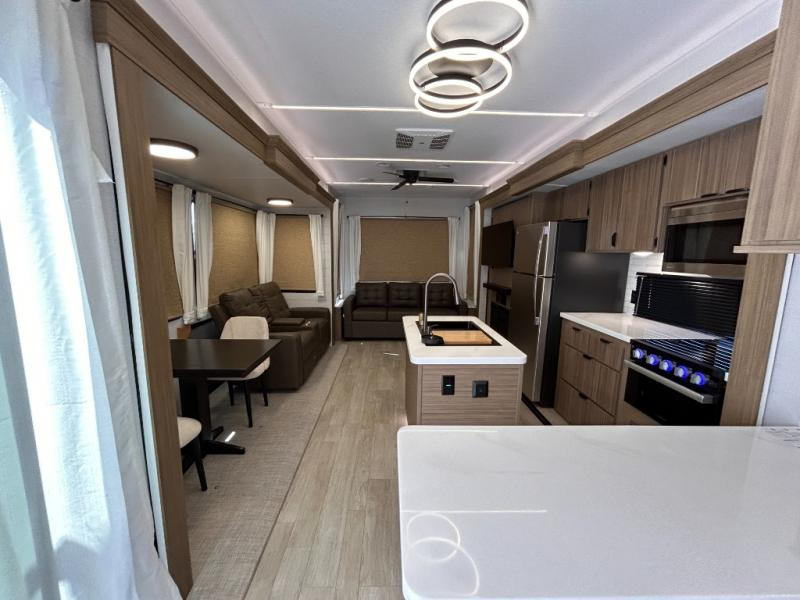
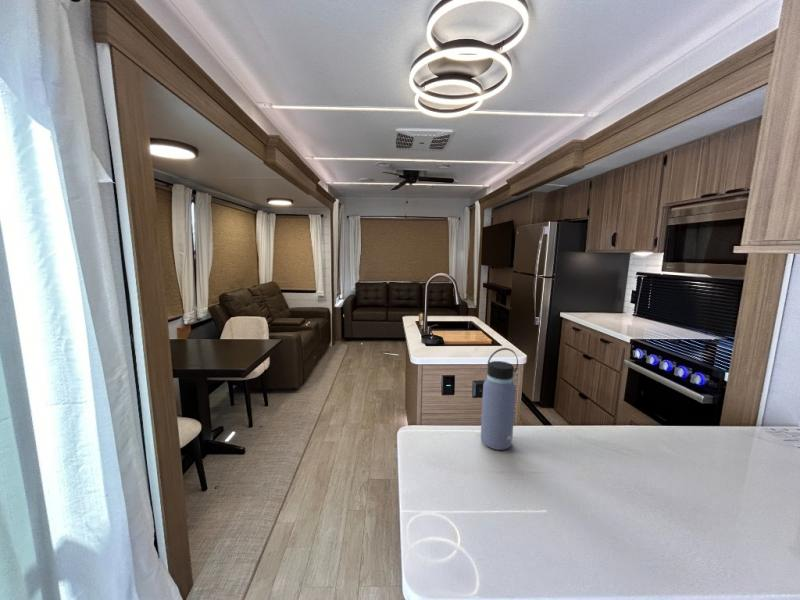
+ water bottle [480,347,519,451]
